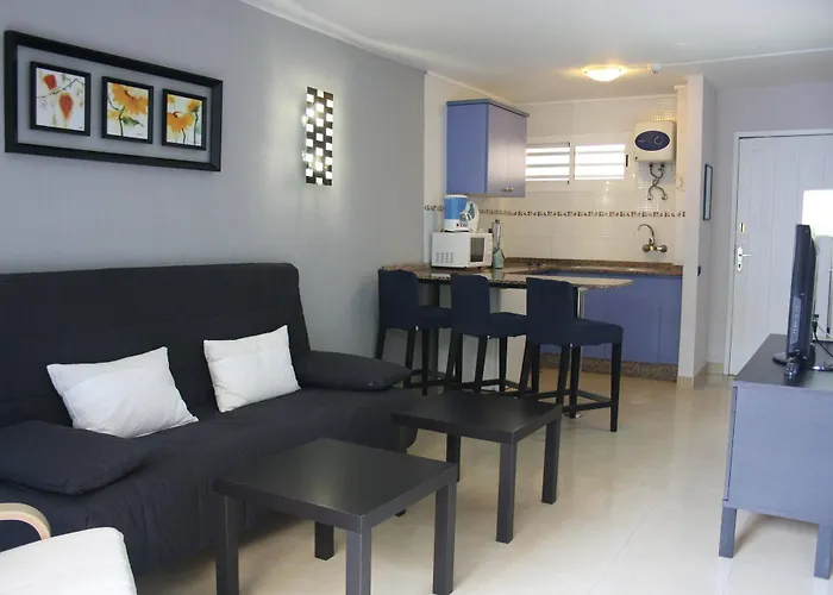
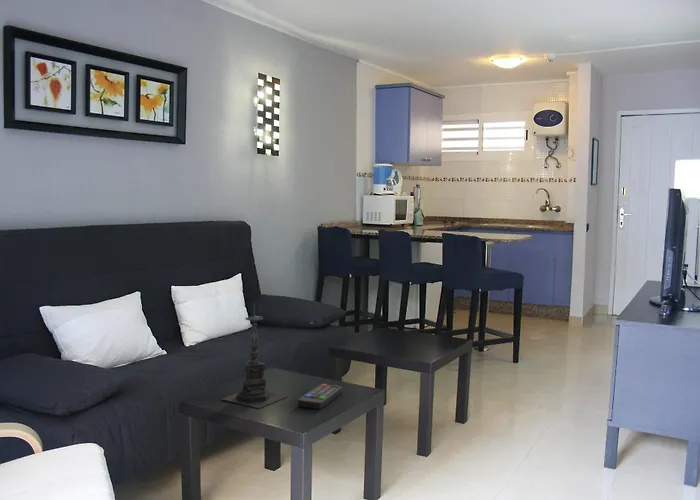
+ remote control [297,383,343,410]
+ candle holder [221,303,289,409]
